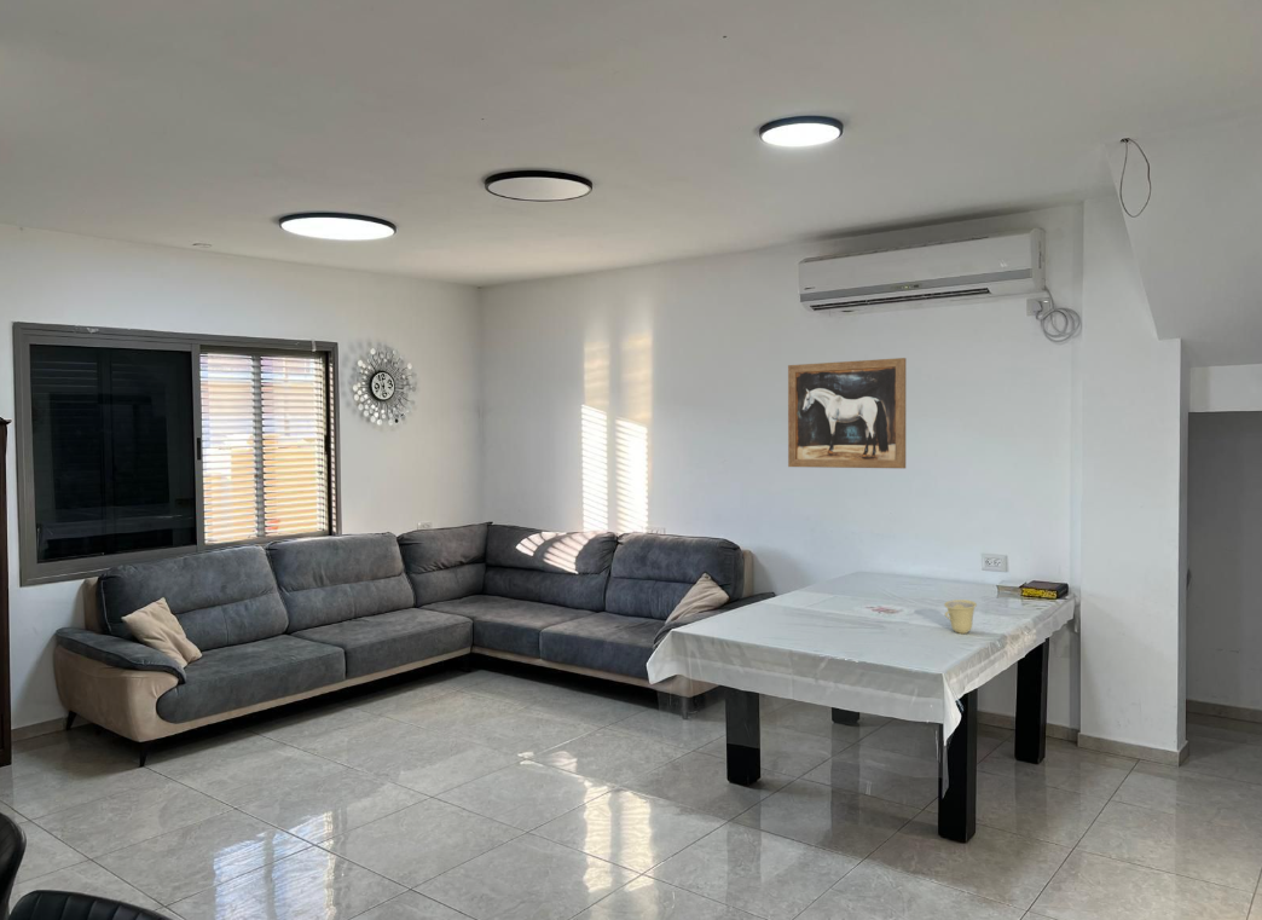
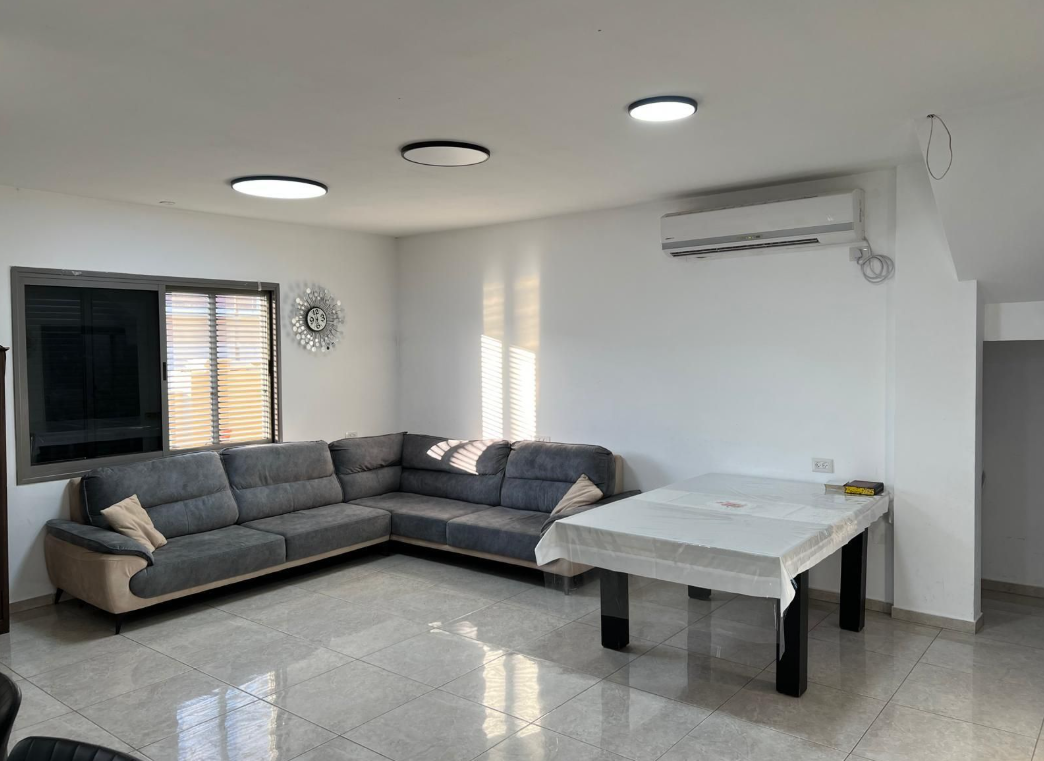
- cup [943,598,978,635]
- wall art [787,357,907,469]
